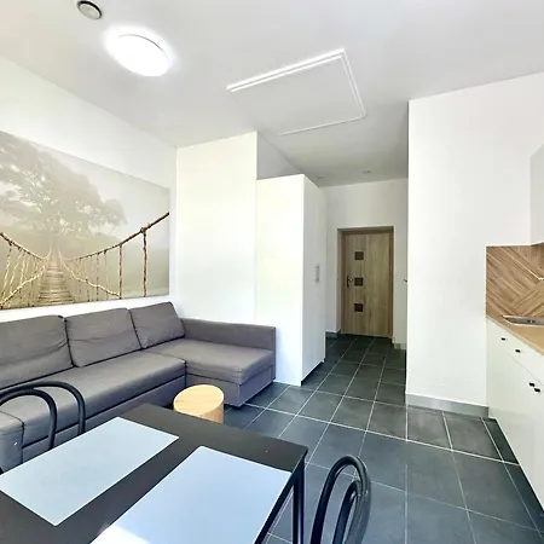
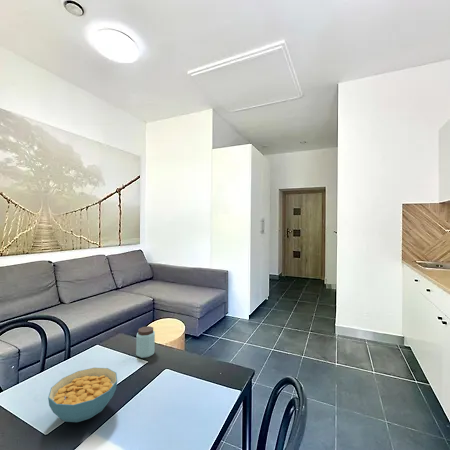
+ cereal bowl [47,367,118,423]
+ peanut butter [135,325,156,359]
